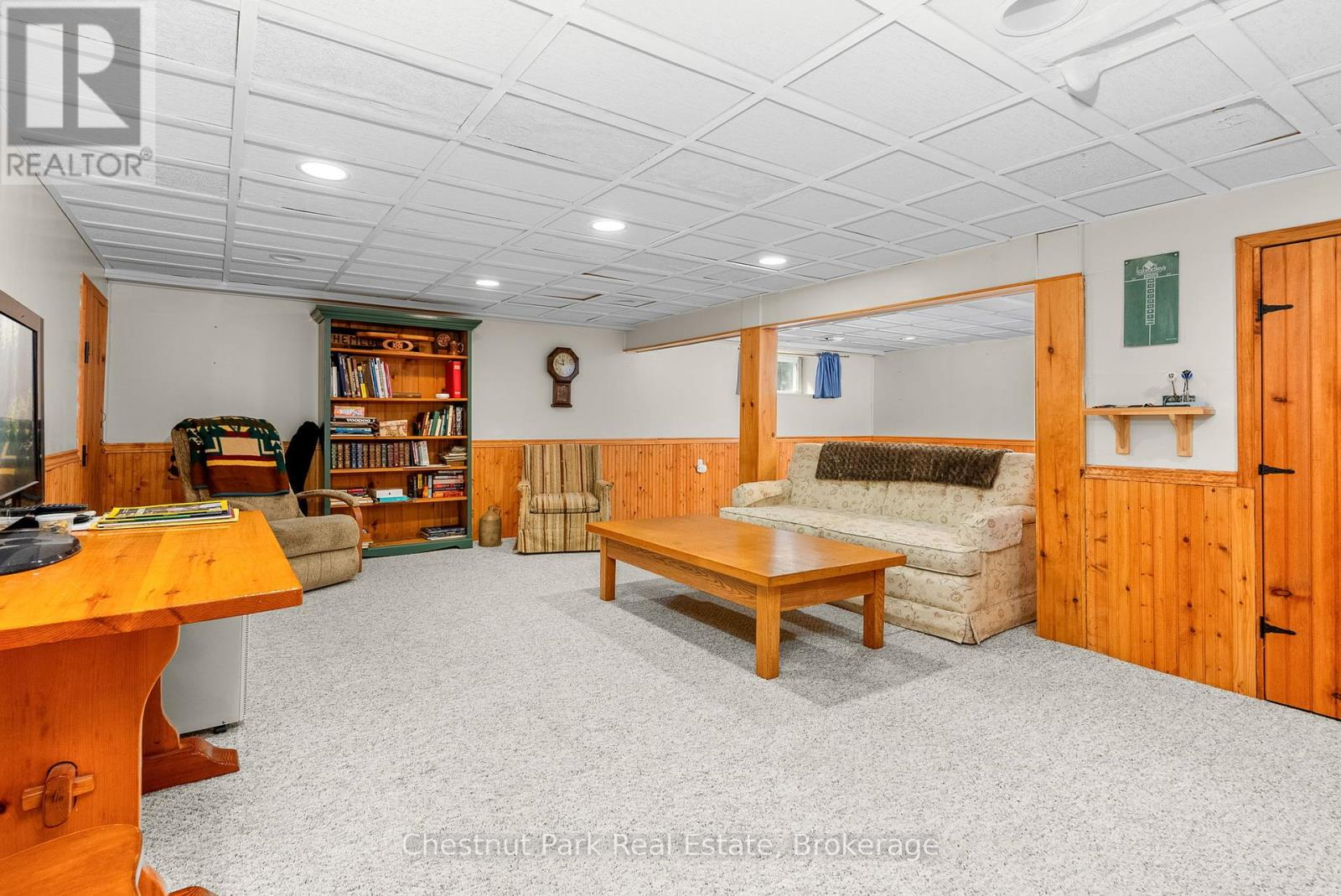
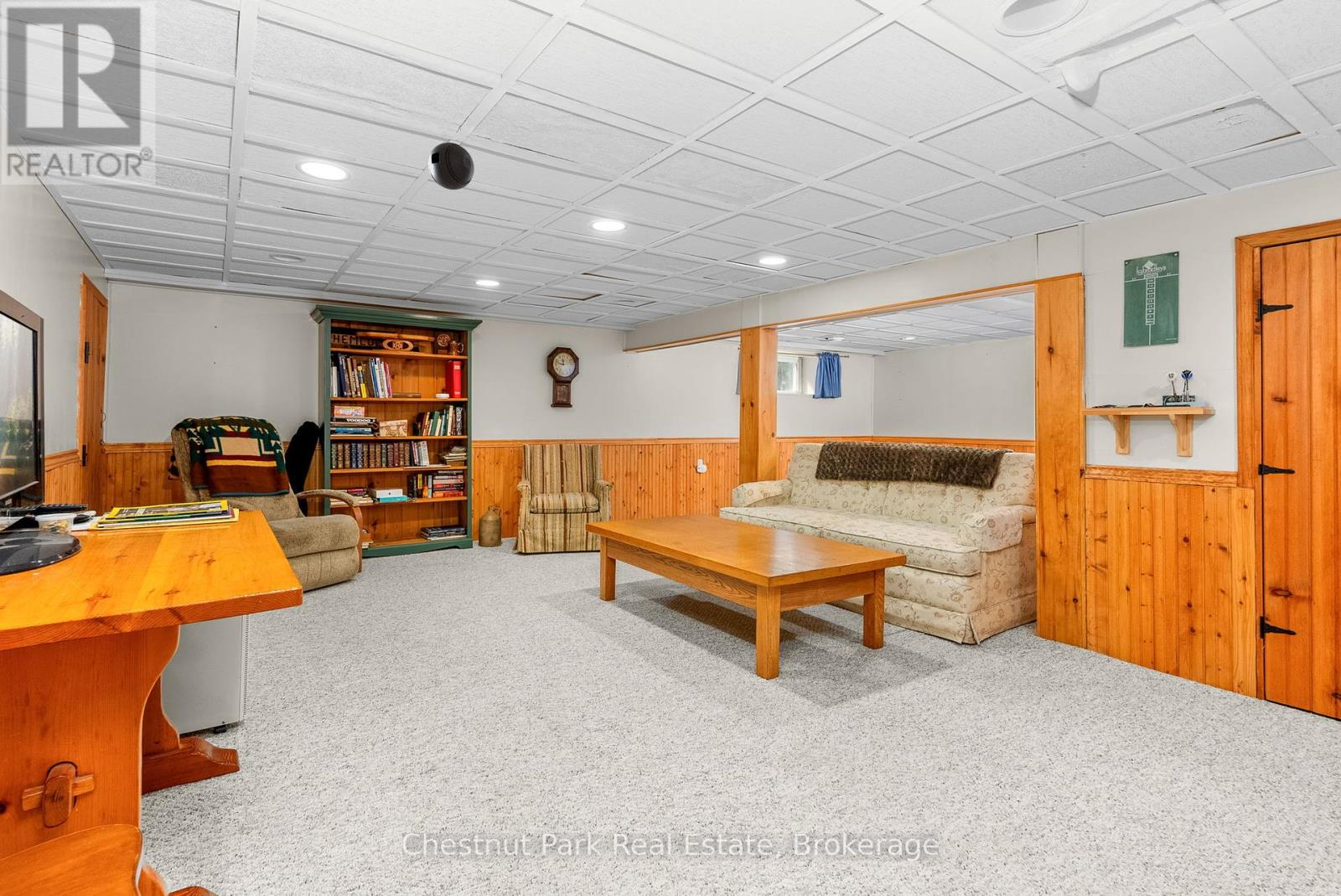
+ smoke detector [427,142,475,190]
